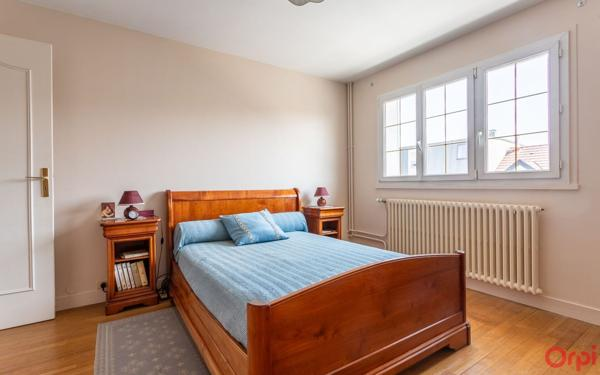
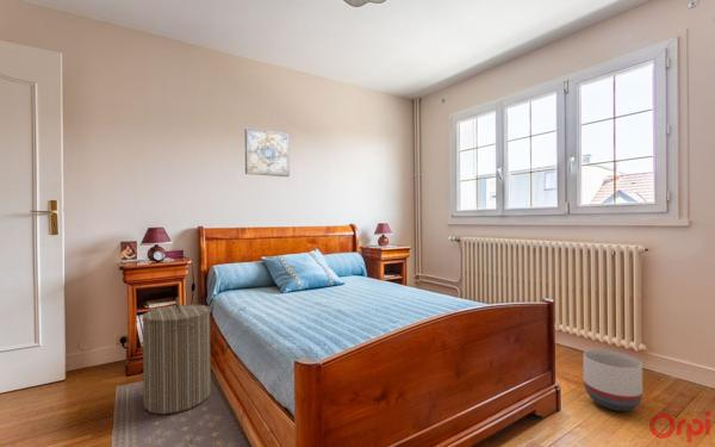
+ planter [583,348,644,412]
+ laundry hamper [141,296,212,415]
+ wall art [244,128,291,178]
